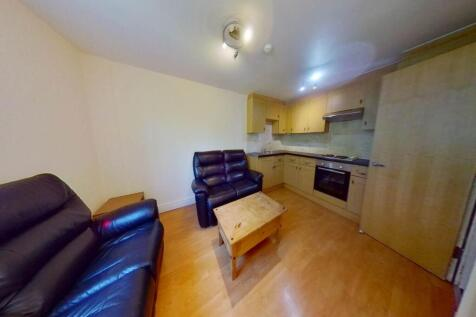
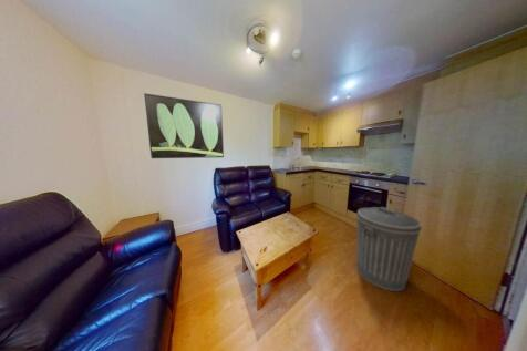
+ trash can [355,206,423,292]
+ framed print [143,92,225,159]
